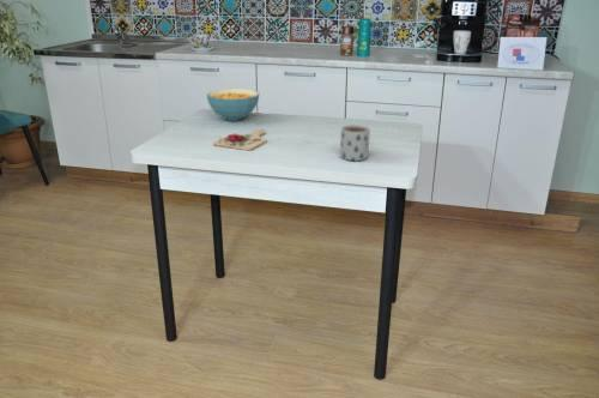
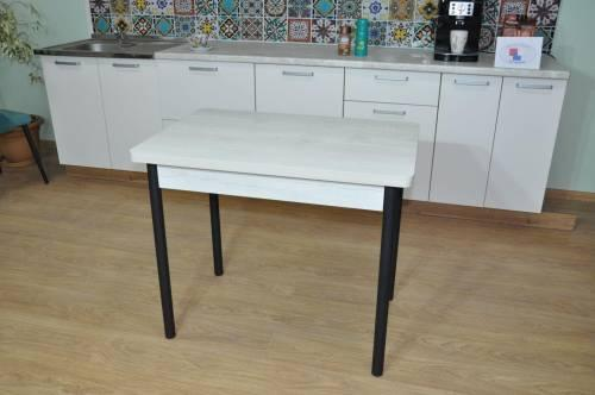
- cereal bowl [206,88,260,122]
- cutting board [212,128,268,151]
- mug [339,123,371,162]
